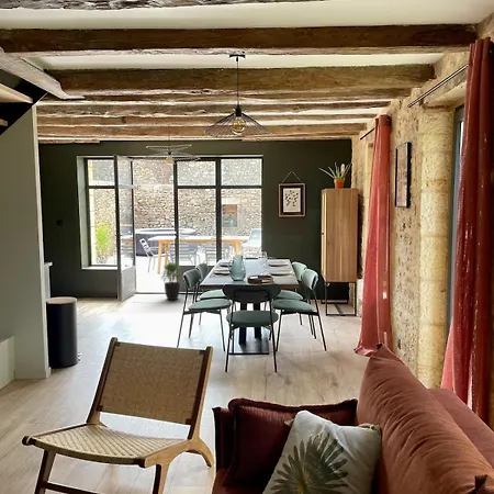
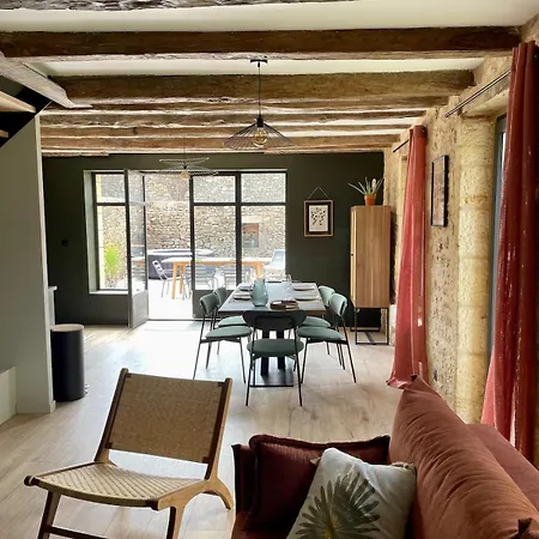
- potted plant [159,260,183,301]
